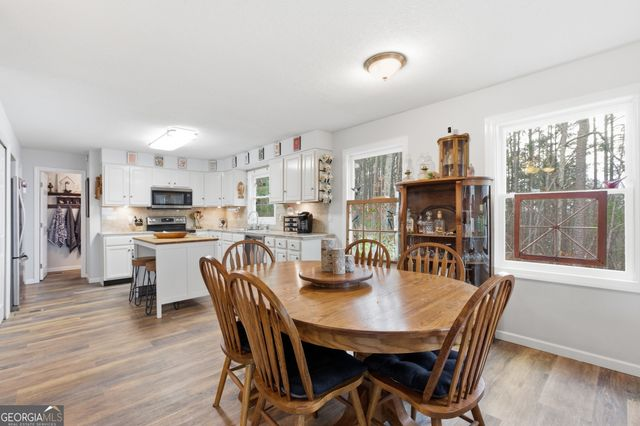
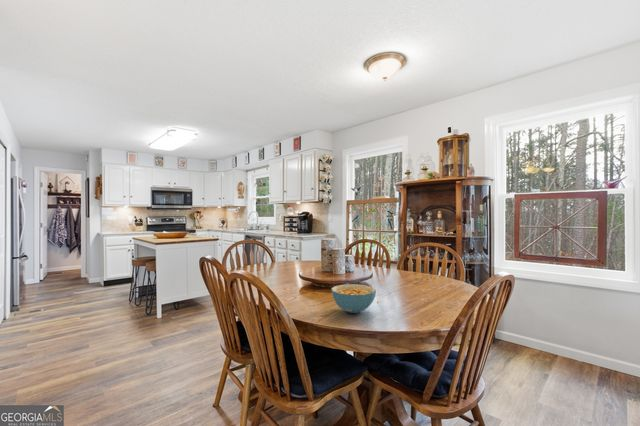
+ cereal bowl [330,283,377,314]
